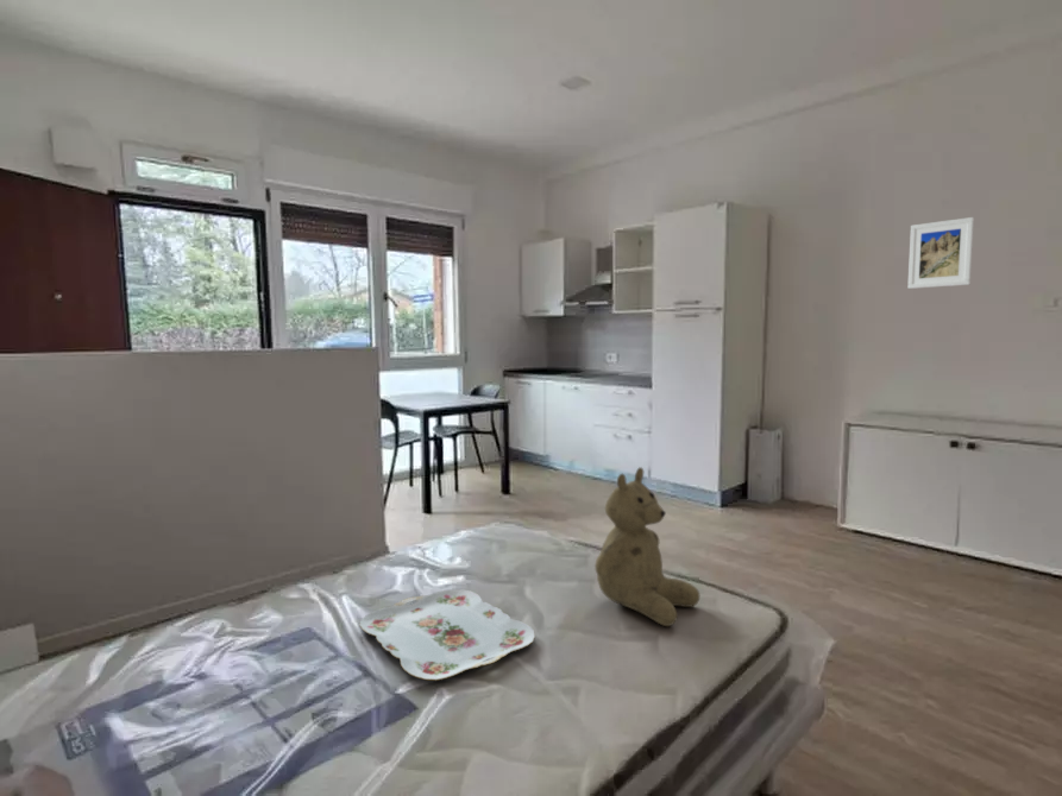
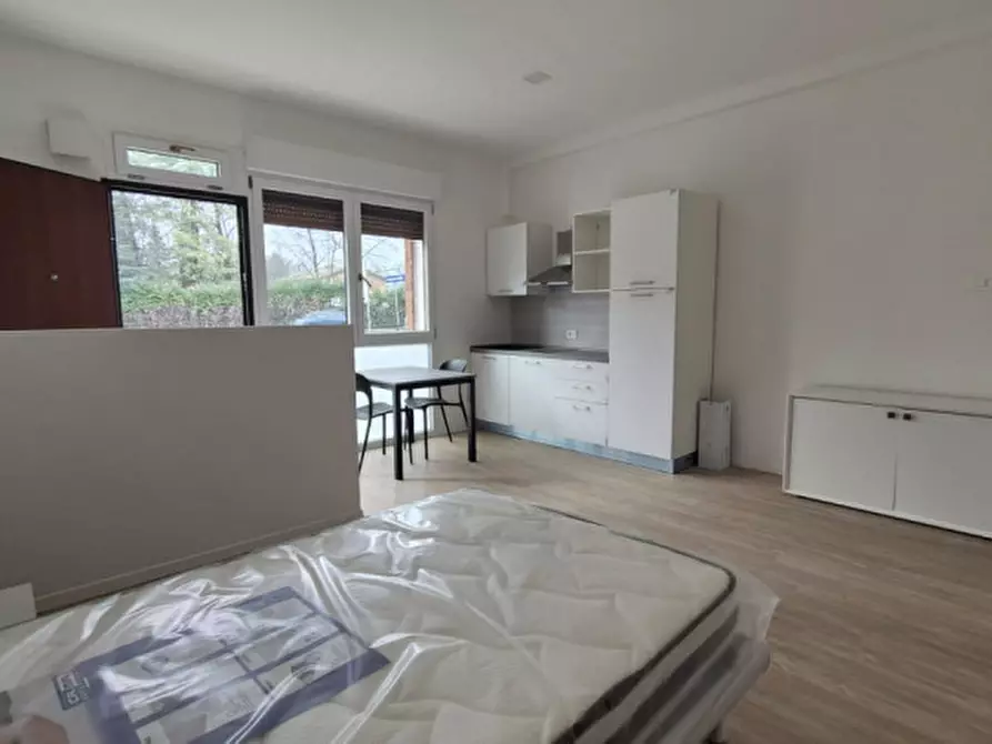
- serving tray [359,588,536,682]
- teddy bear [593,466,702,627]
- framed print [906,216,975,290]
